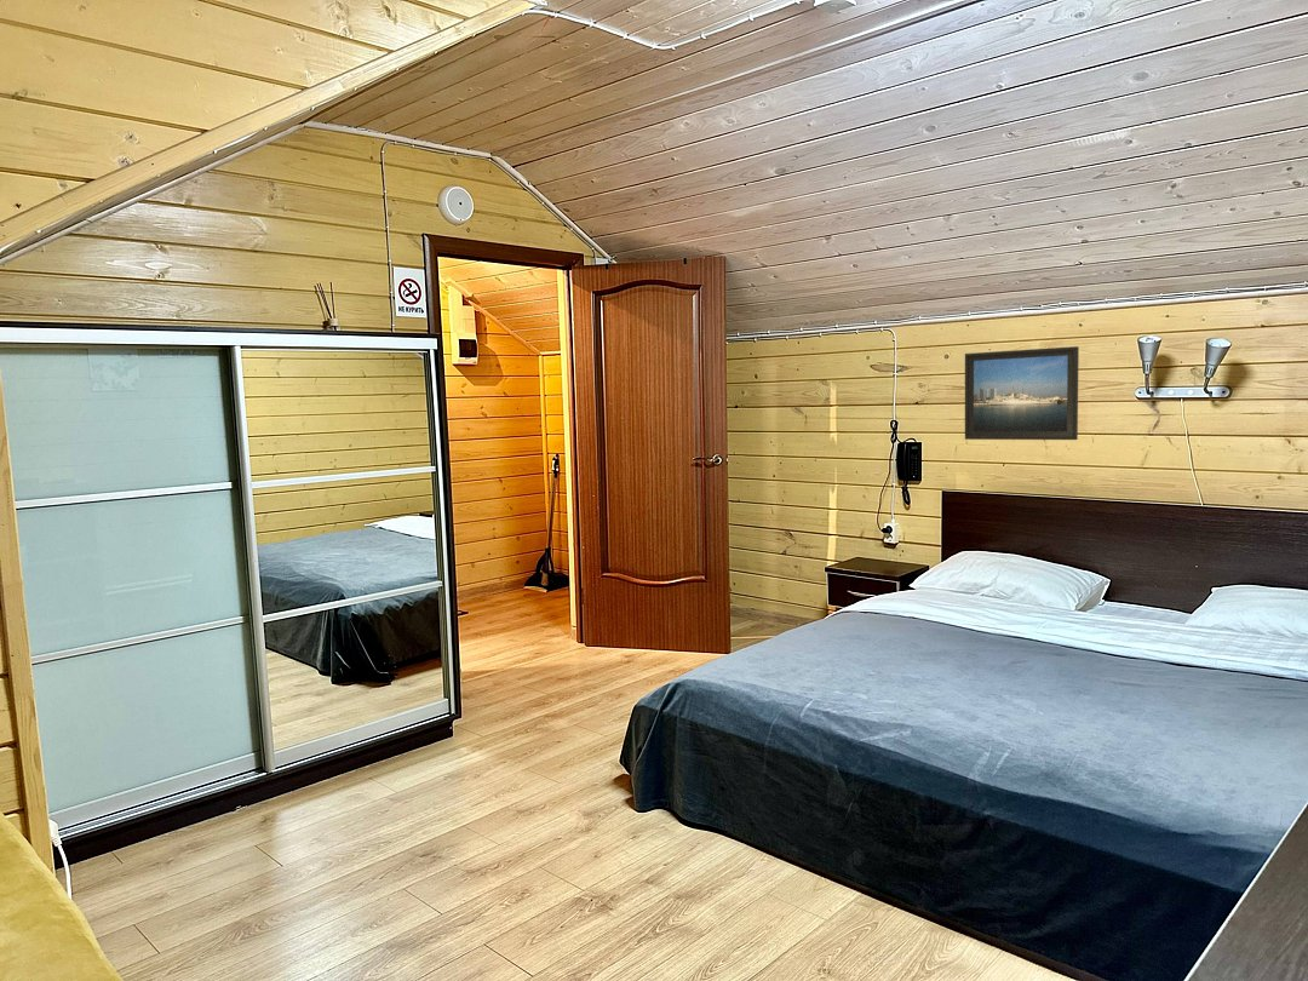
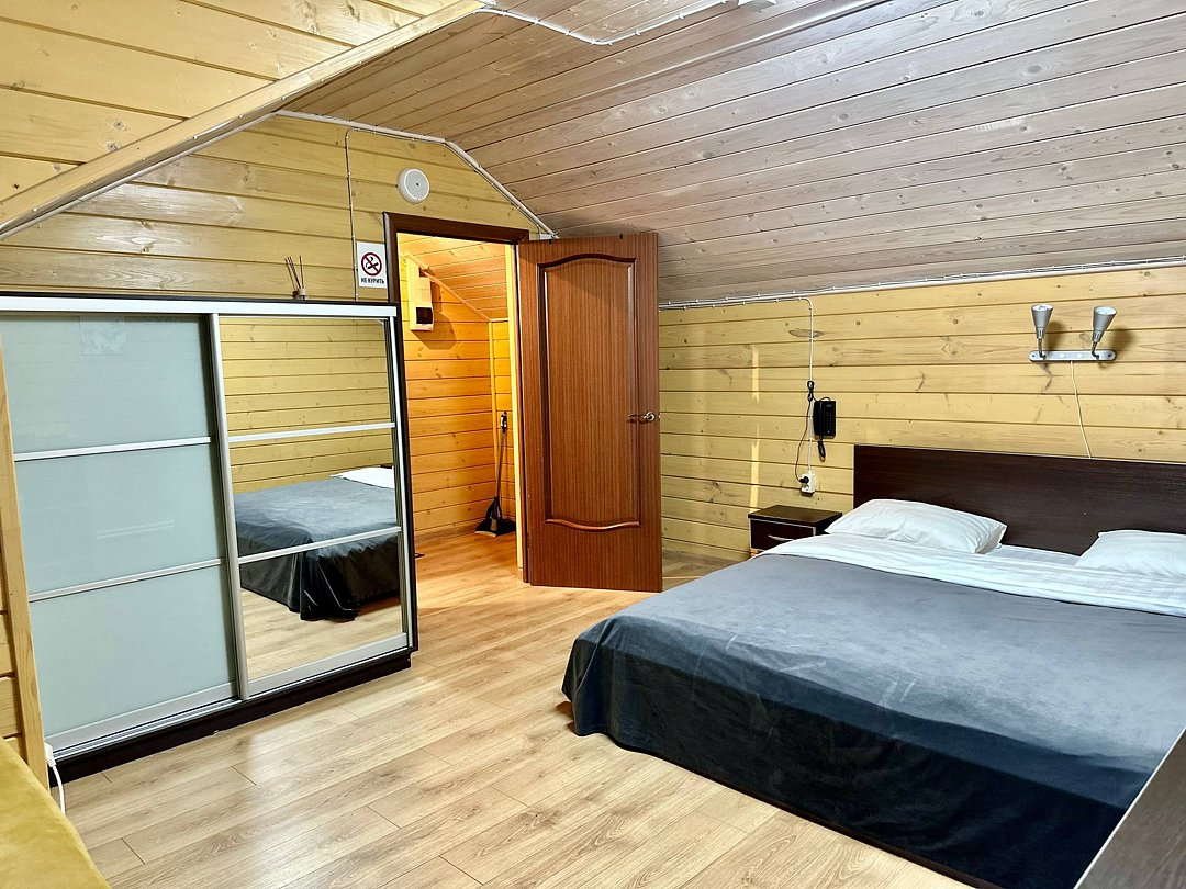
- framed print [964,345,1080,441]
